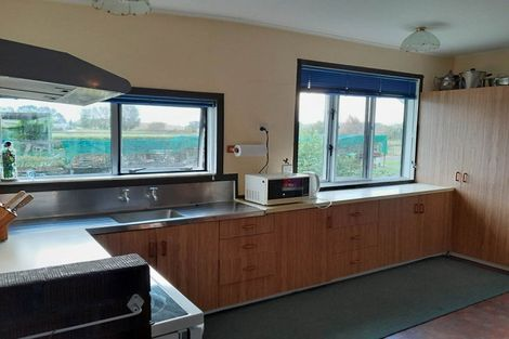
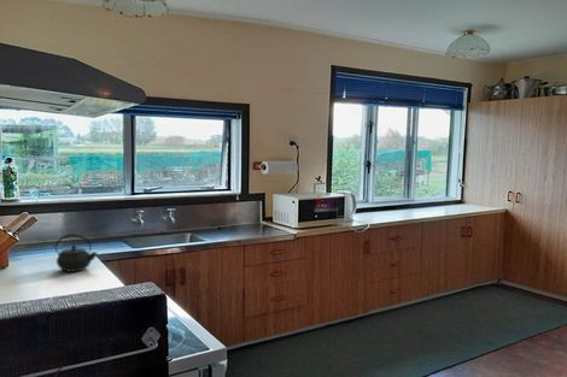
+ kettle [54,232,99,273]
